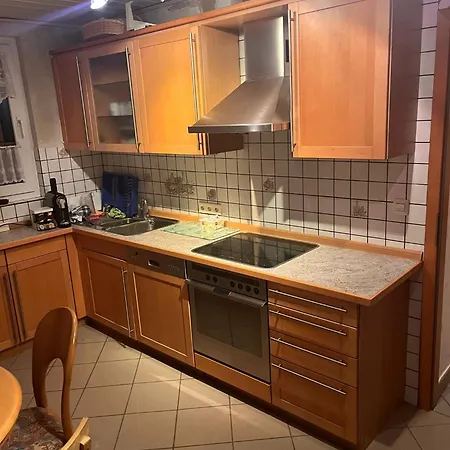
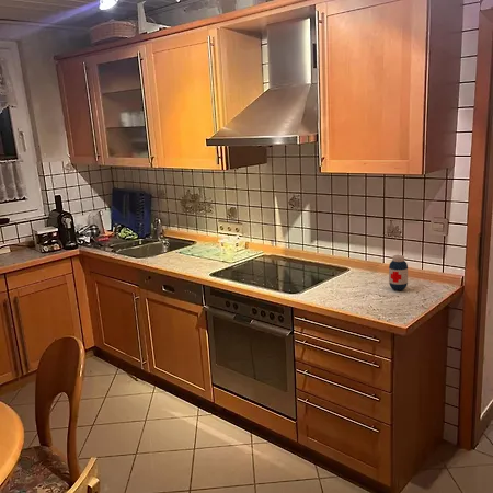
+ medicine bottle [388,254,409,291]
